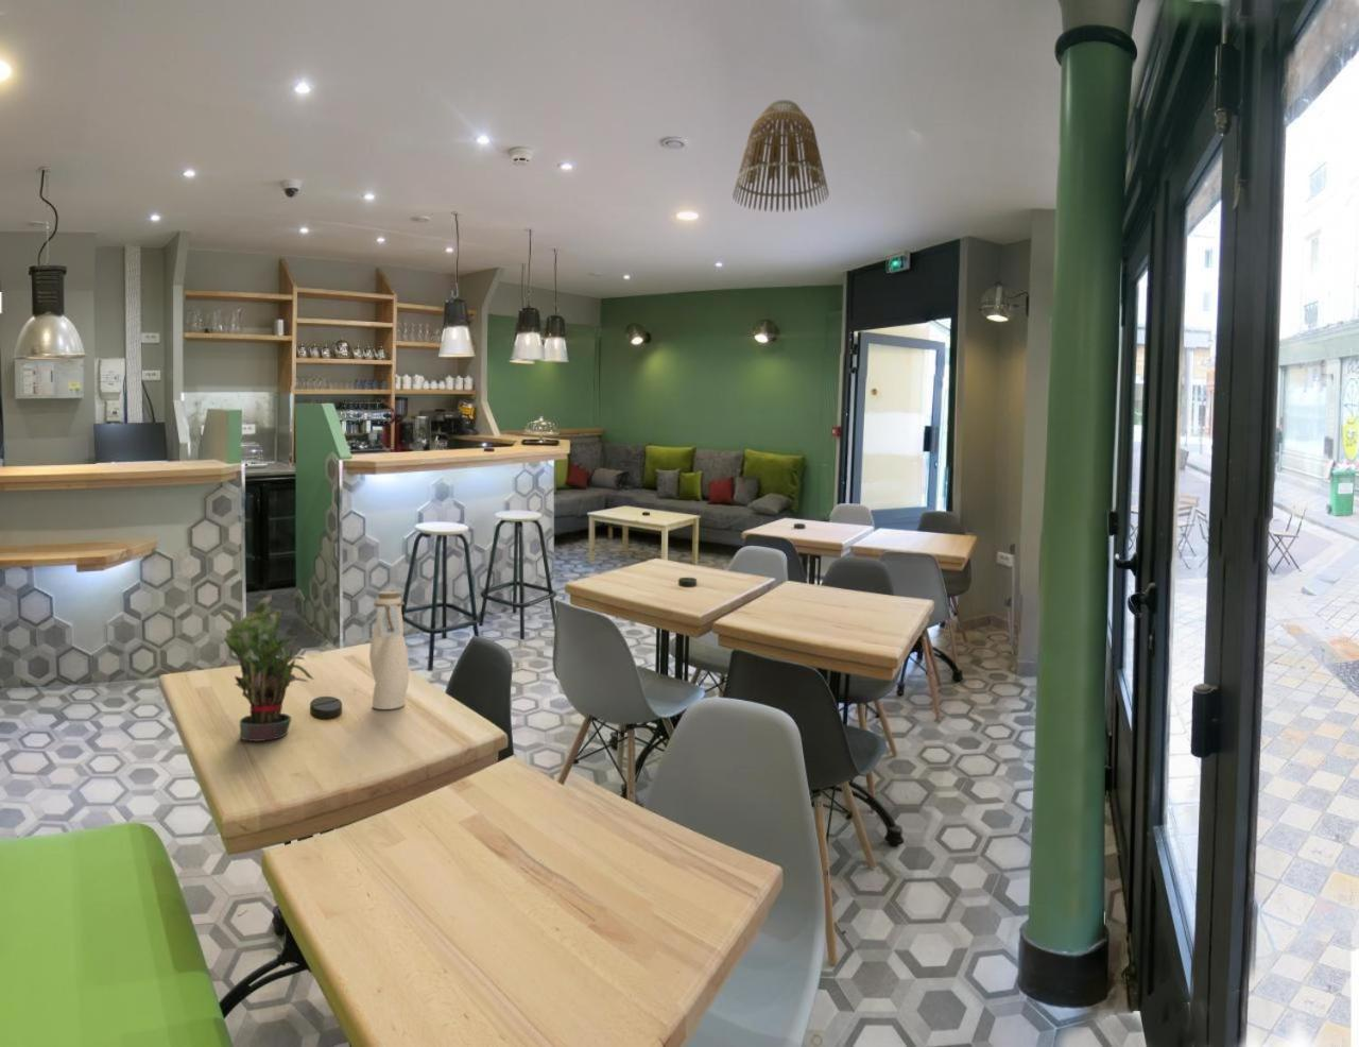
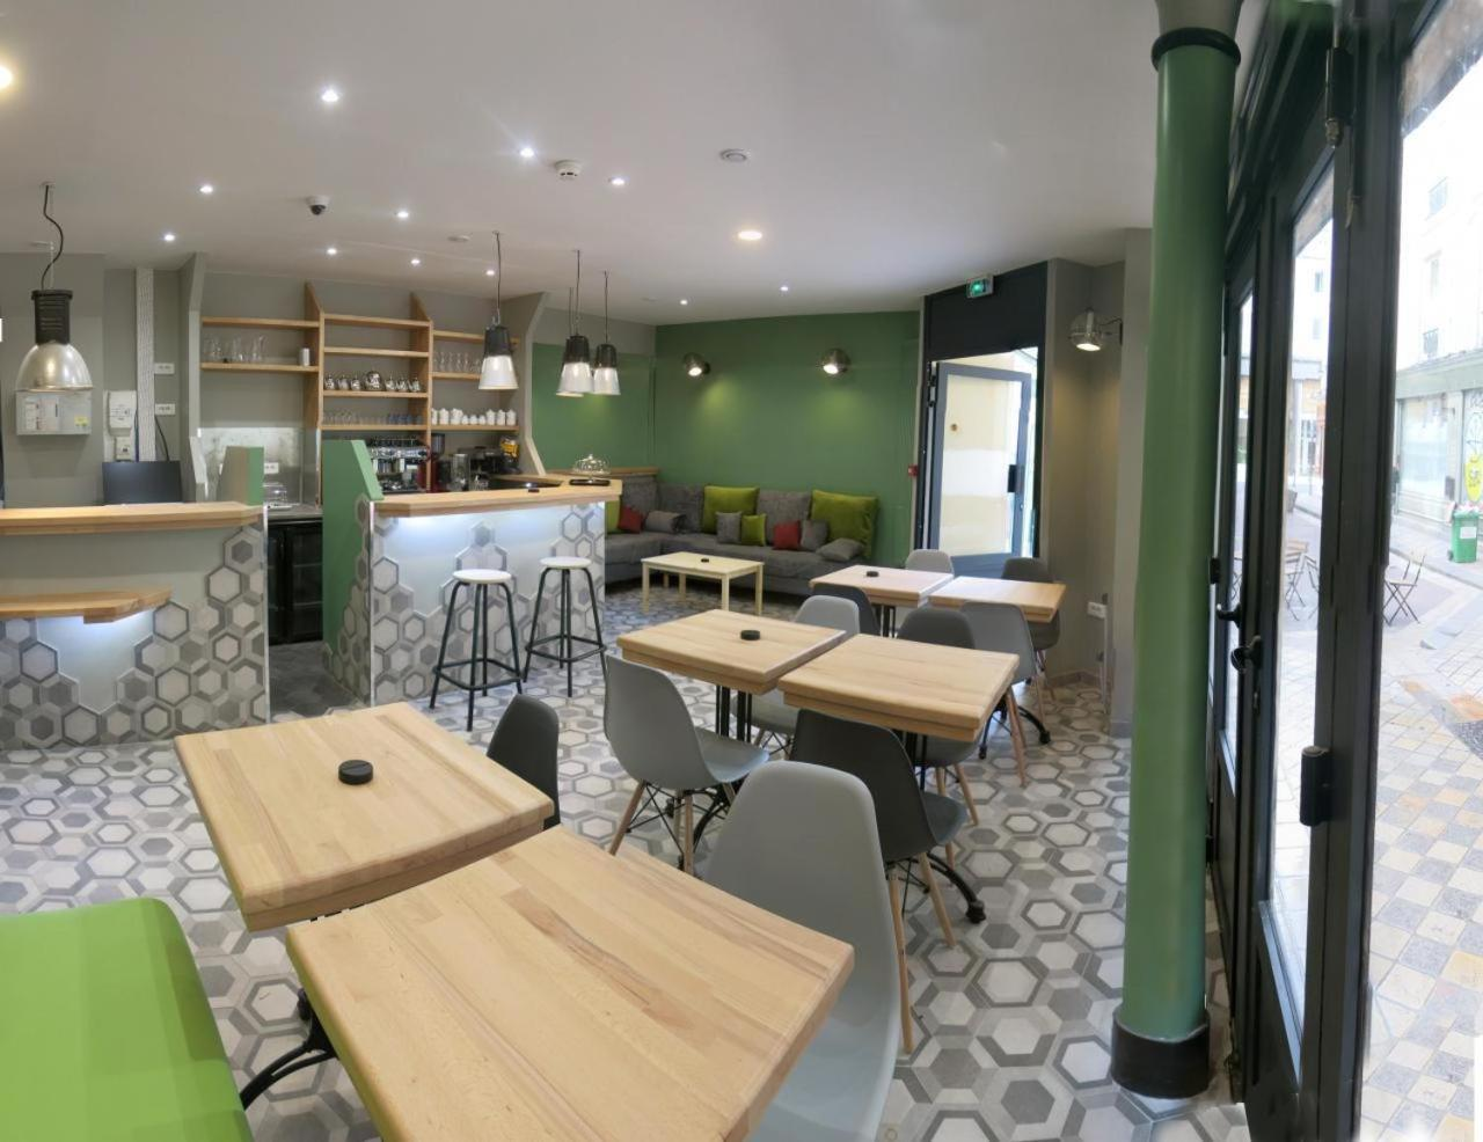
- potted plant [219,593,316,742]
- water bottle [368,591,410,710]
- lamp shade [731,99,830,213]
